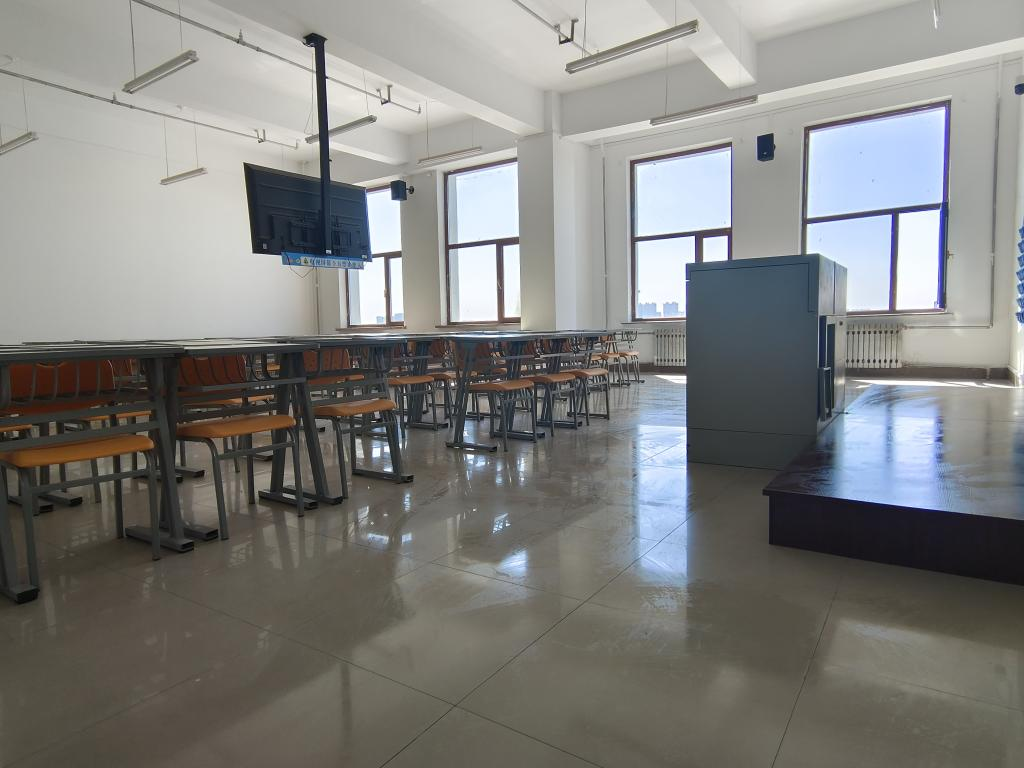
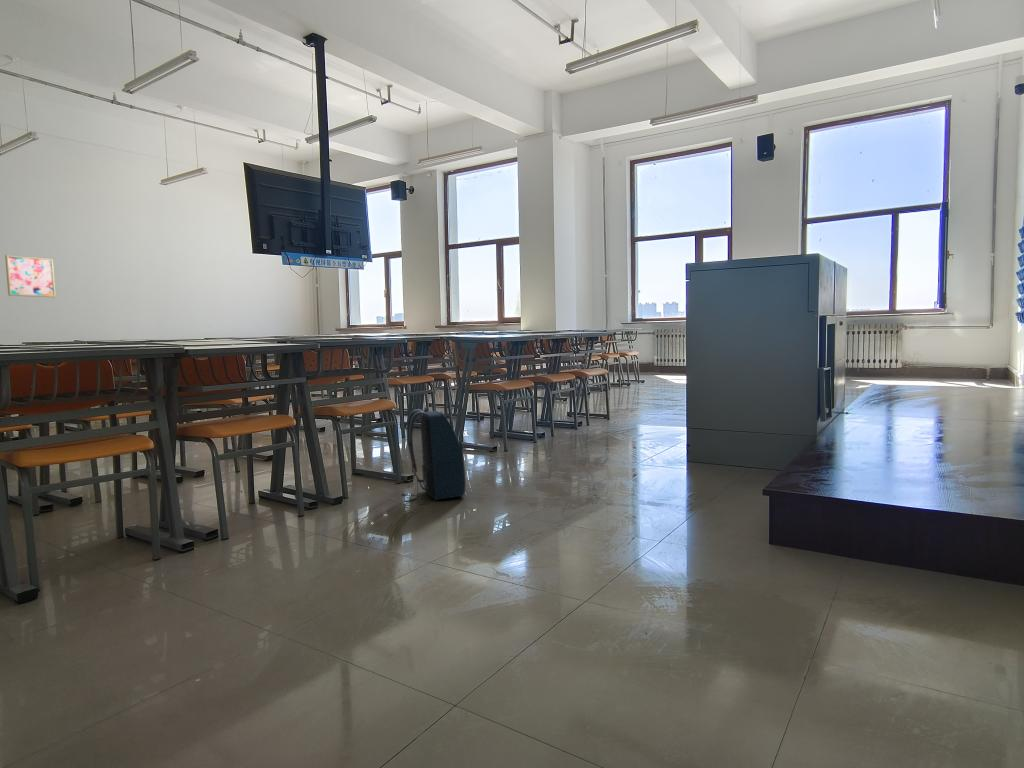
+ backpack [401,406,466,502]
+ wall art [4,254,57,298]
